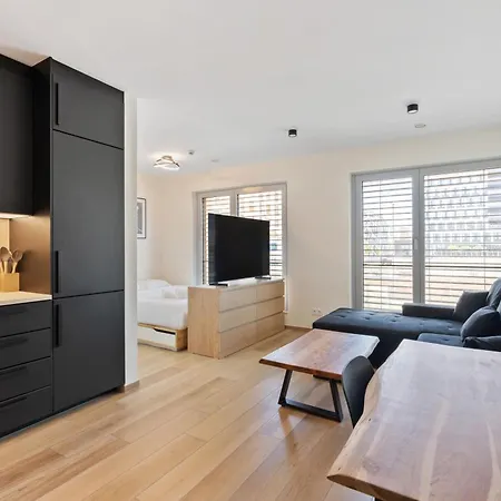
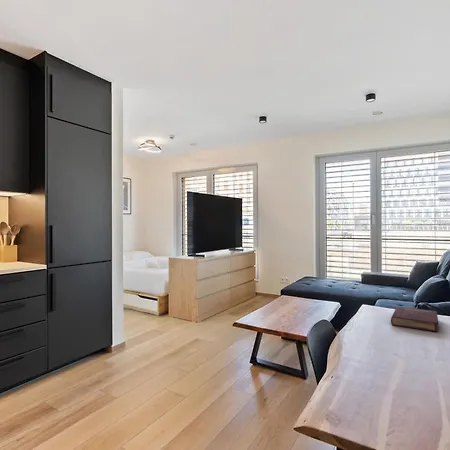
+ hardback book [390,306,439,333]
